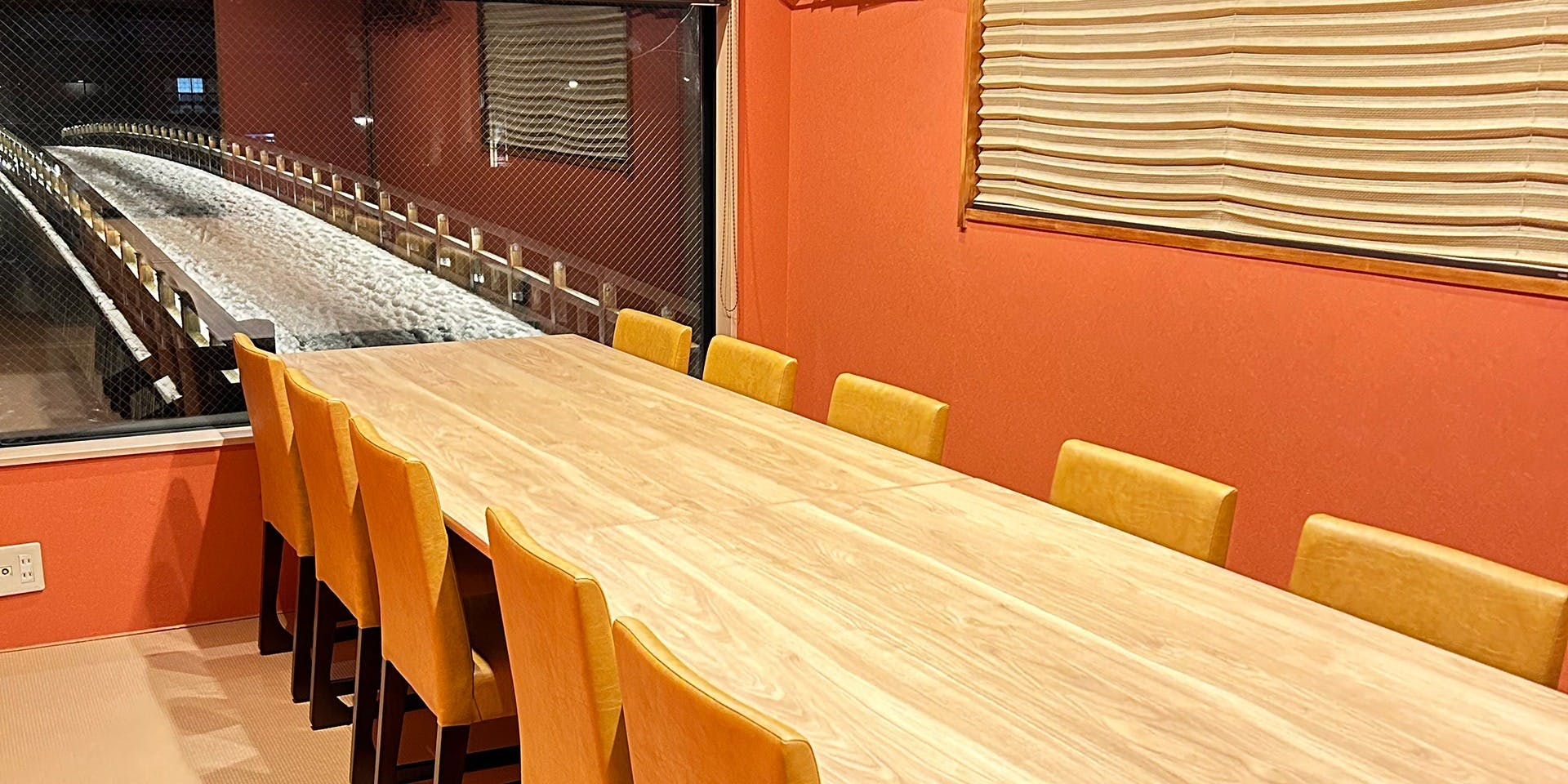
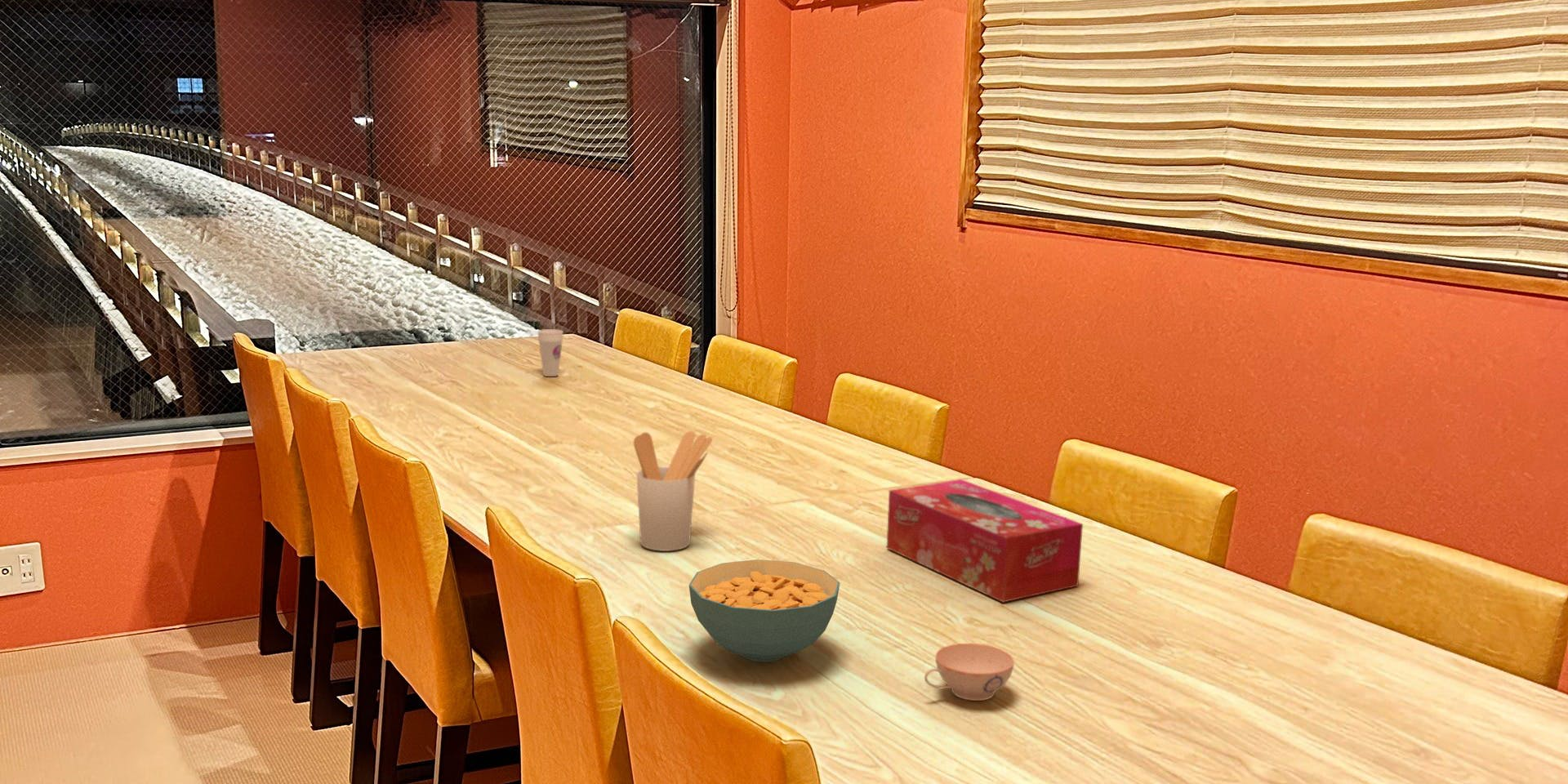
+ teacup [924,643,1015,702]
+ cup [537,328,564,377]
+ utensil holder [632,430,713,552]
+ tissue box [886,479,1084,604]
+ cereal bowl [688,559,840,663]
